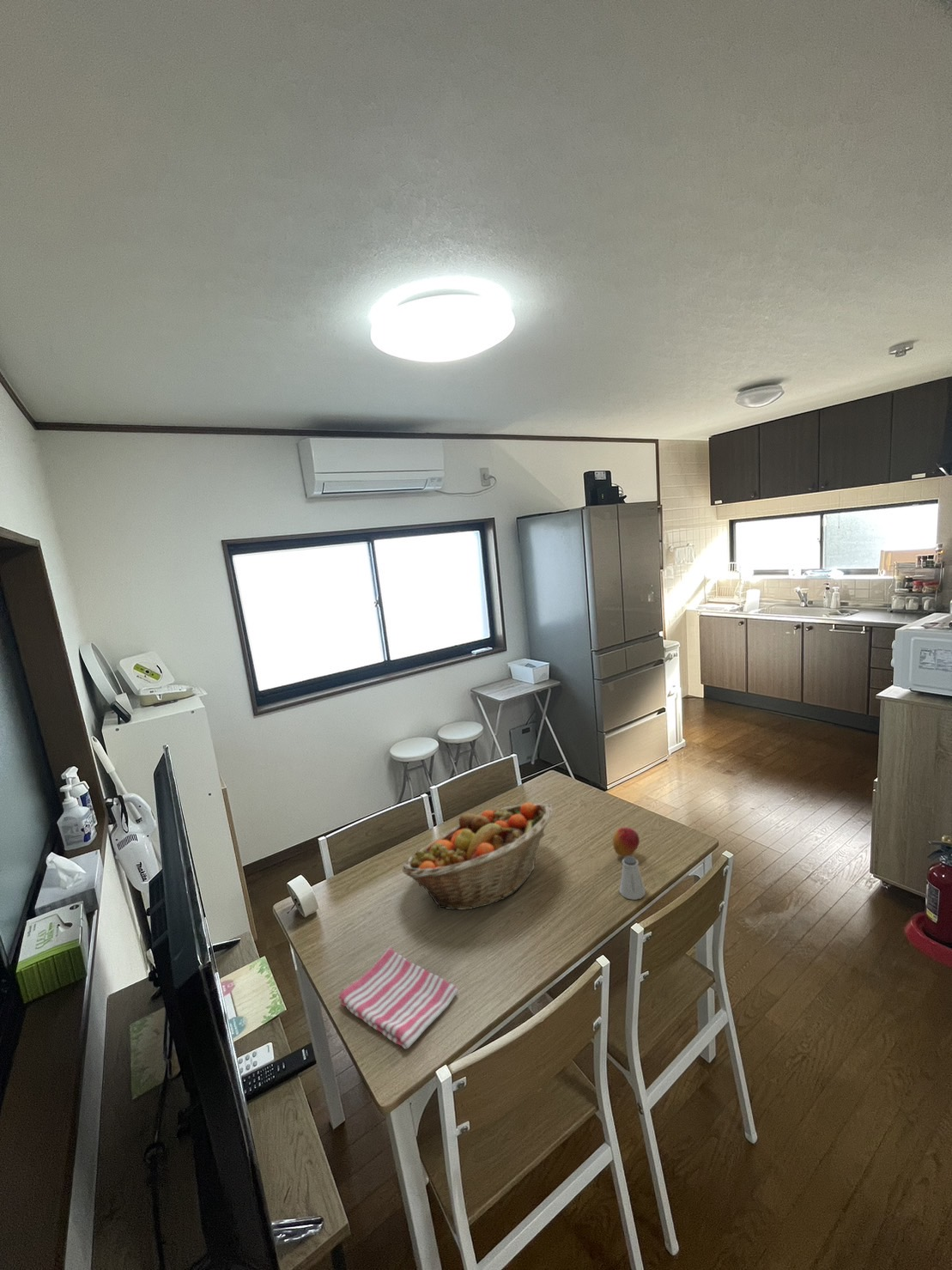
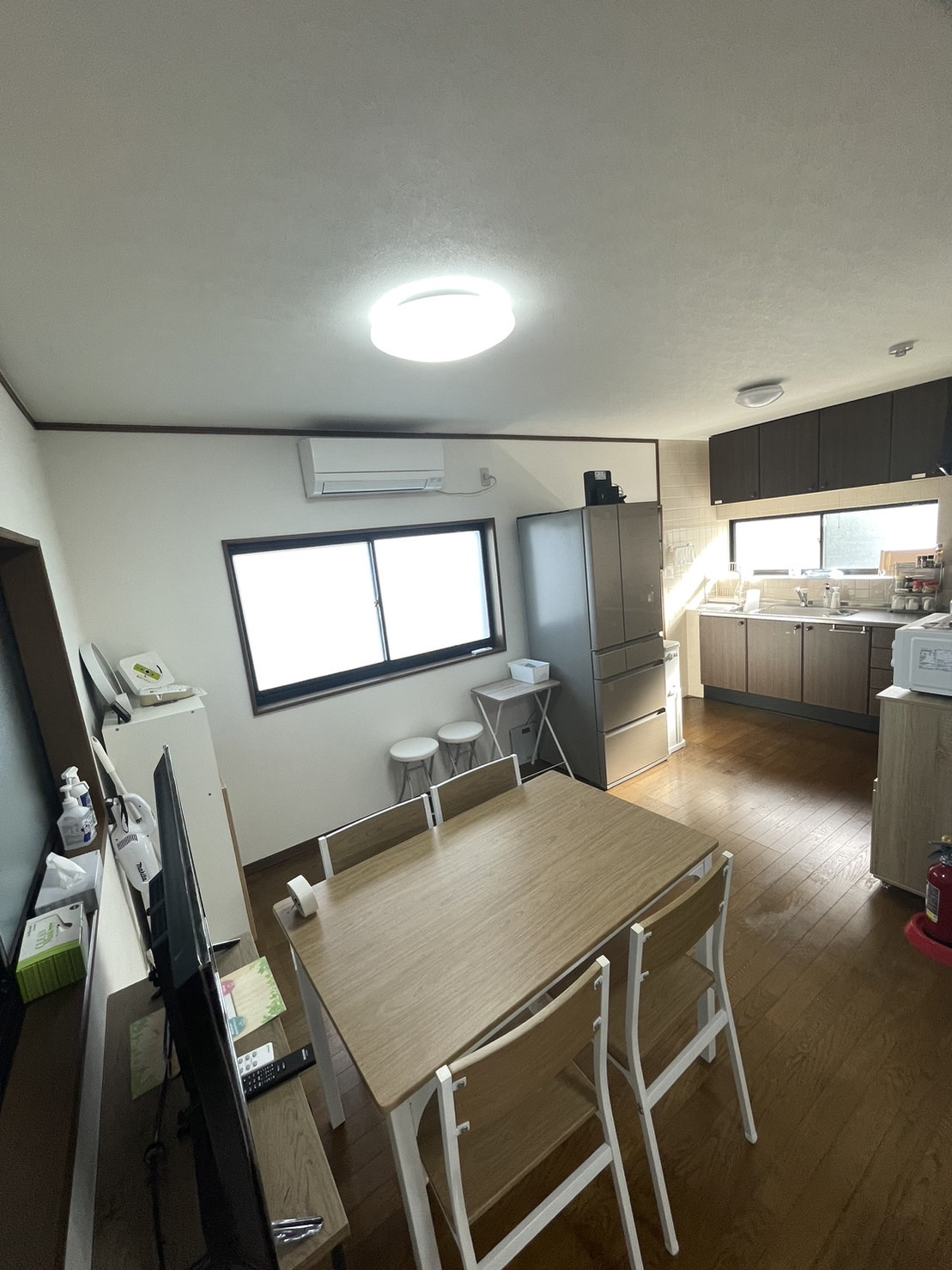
- fruit basket [401,801,554,911]
- fruit [612,827,640,859]
- saltshaker [618,855,646,901]
- dish towel [338,947,458,1050]
